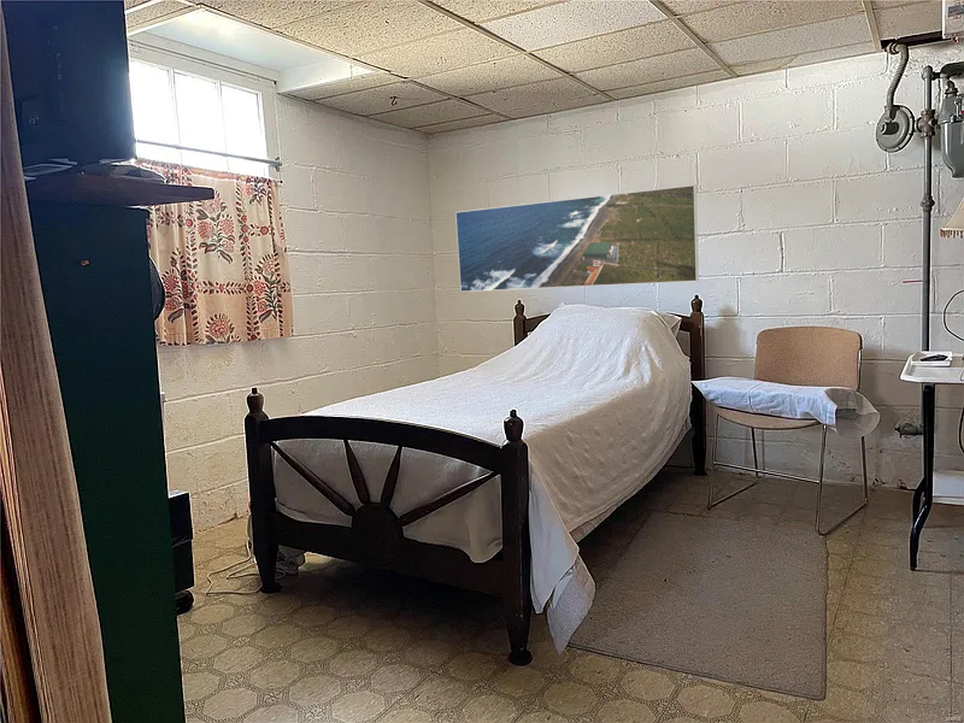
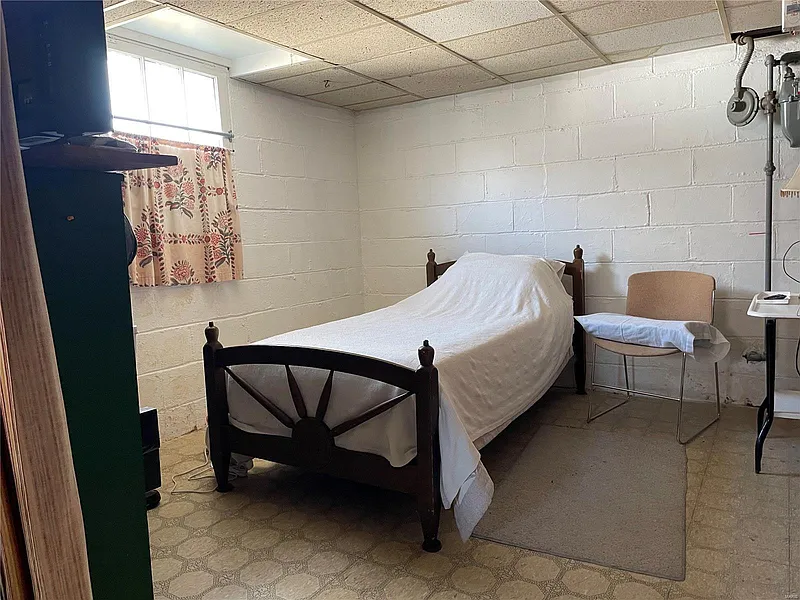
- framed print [454,184,700,293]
